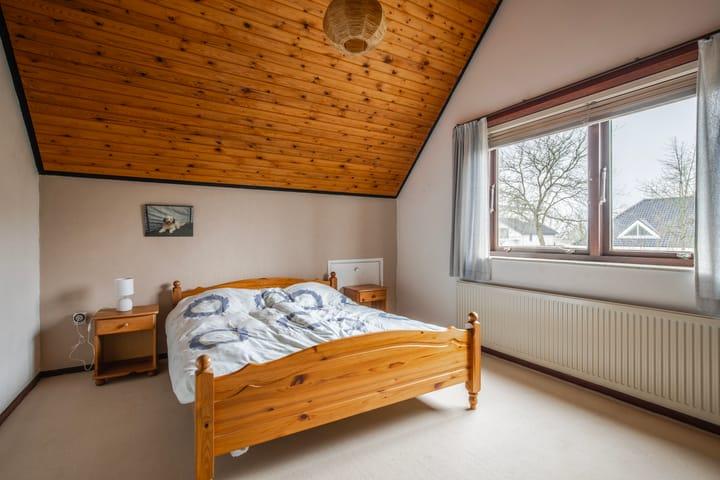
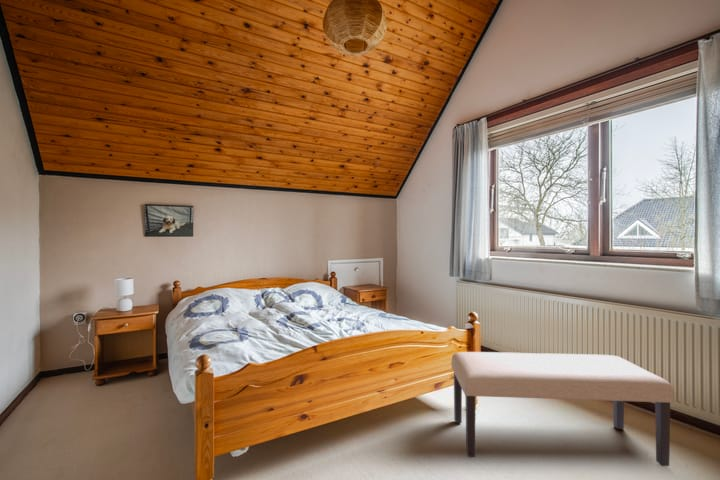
+ bench [451,351,675,467]
